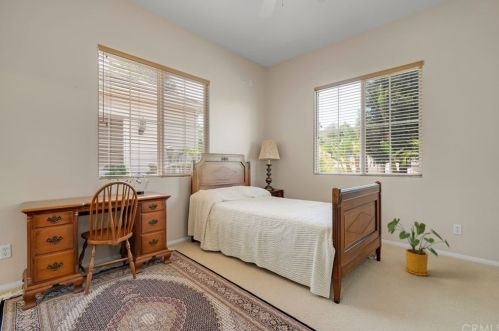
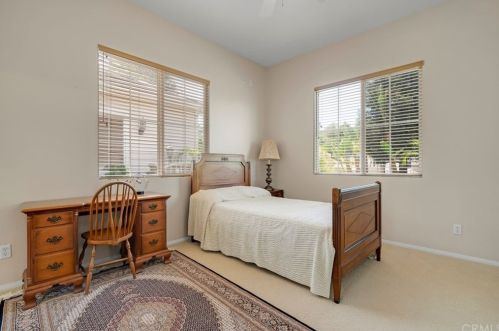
- house plant [386,217,451,277]
